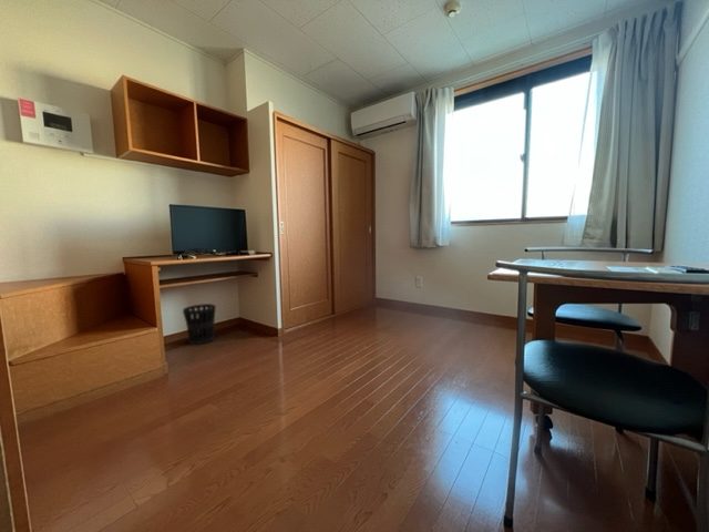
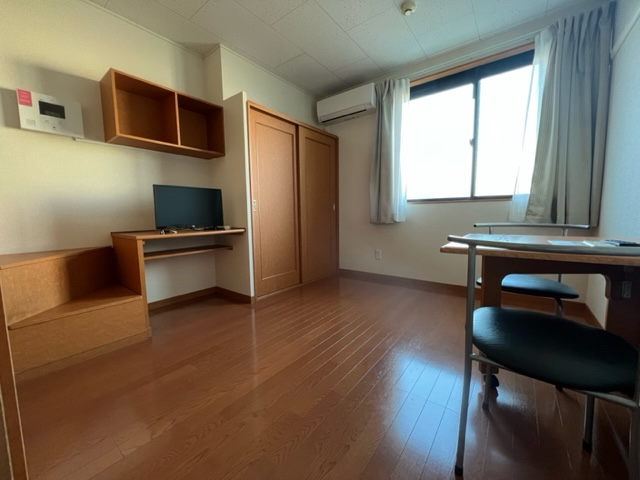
- wastebasket [182,303,217,346]
